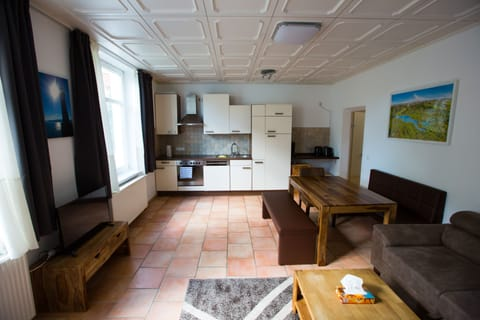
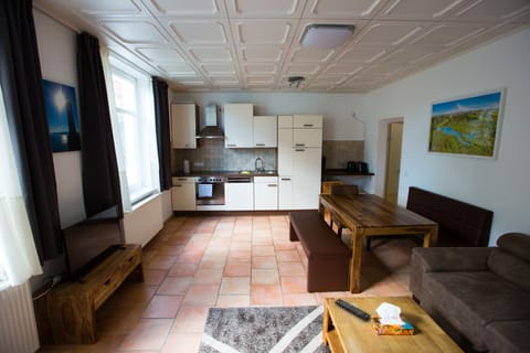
+ remote control [333,298,371,322]
